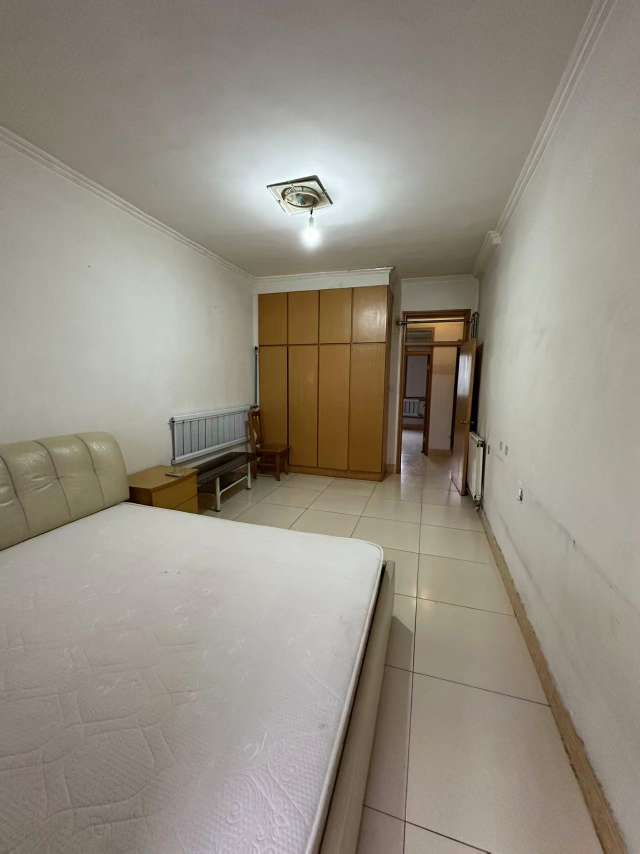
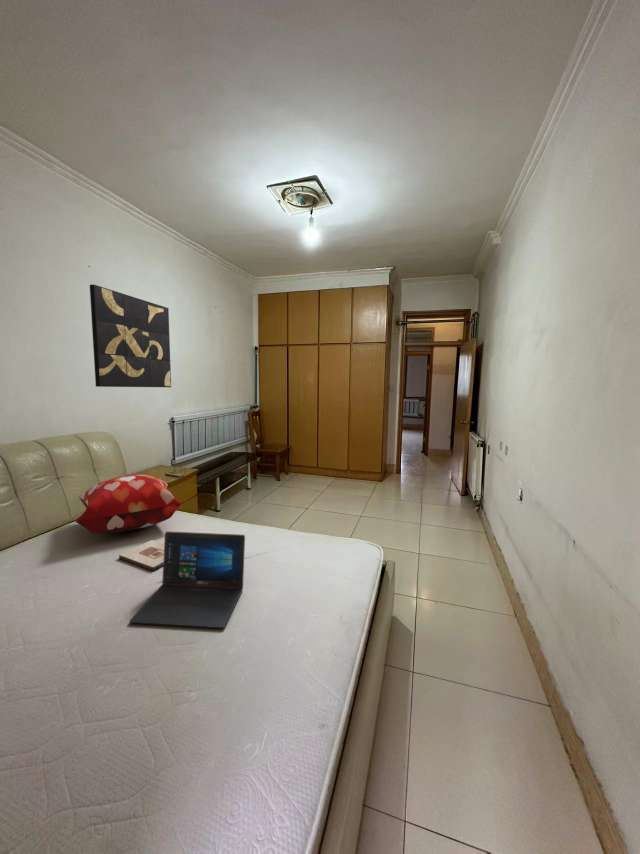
+ decorative pillow [75,474,184,535]
+ laptop [128,530,246,629]
+ wooden plaque [118,539,164,572]
+ wall art [89,283,172,388]
